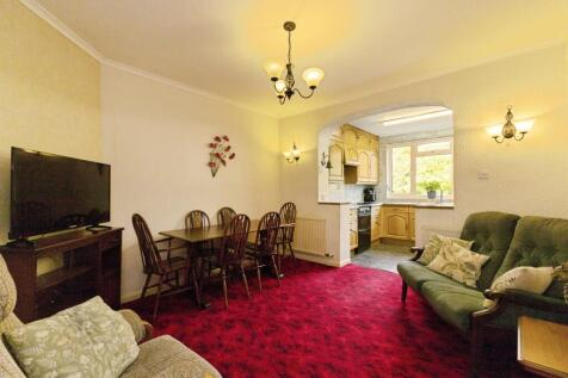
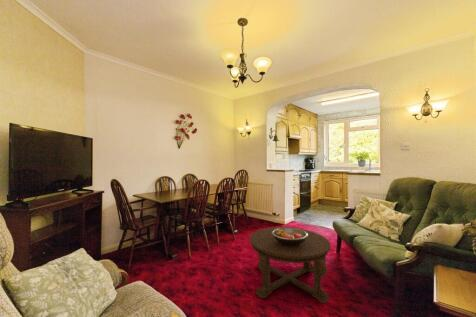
+ coffee table [249,226,332,304]
+ fruit bowl [272,227,308,246]
